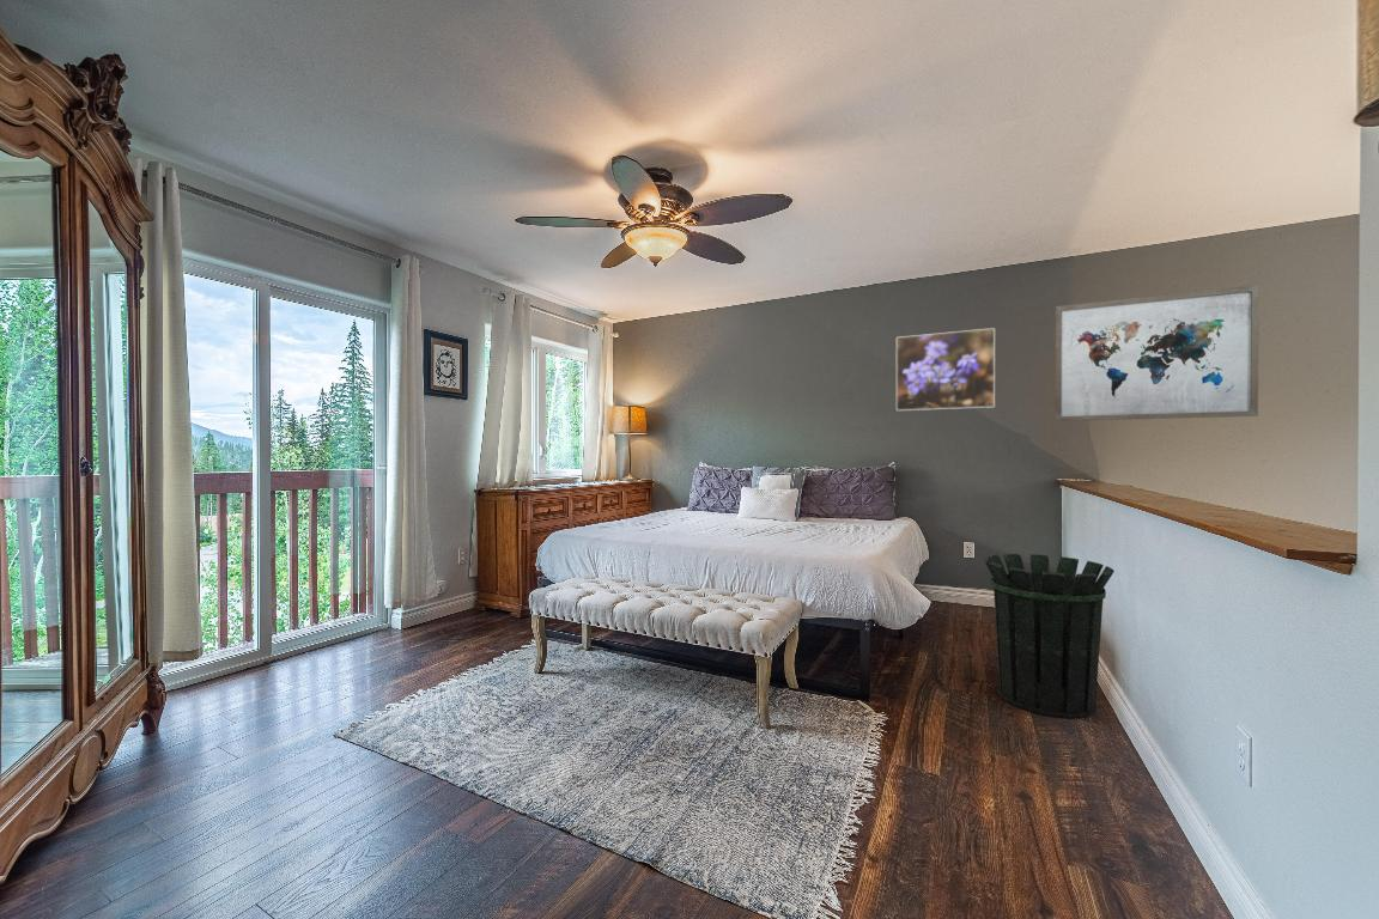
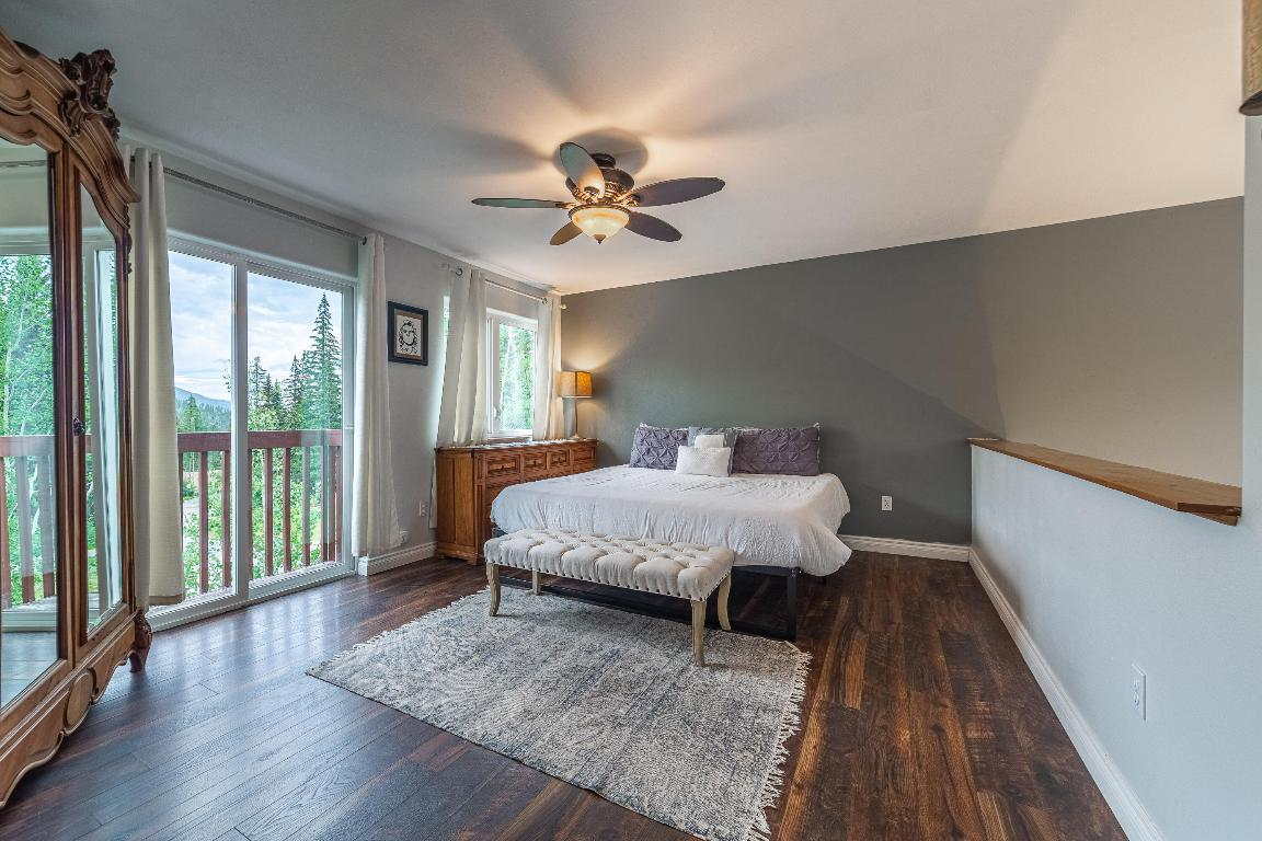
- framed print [895,327,996,412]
- wall art [1055,284,1260,422]
- waste bin [983,553,1116,719]
